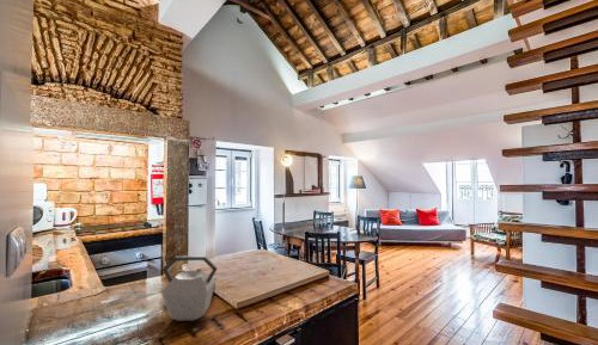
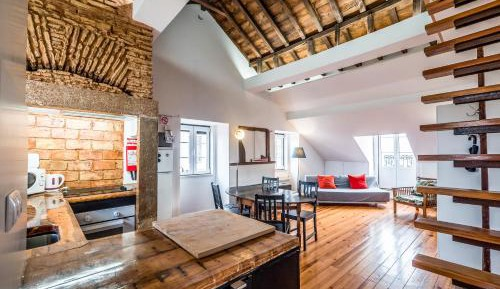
- kettle [160,255,219,322]
